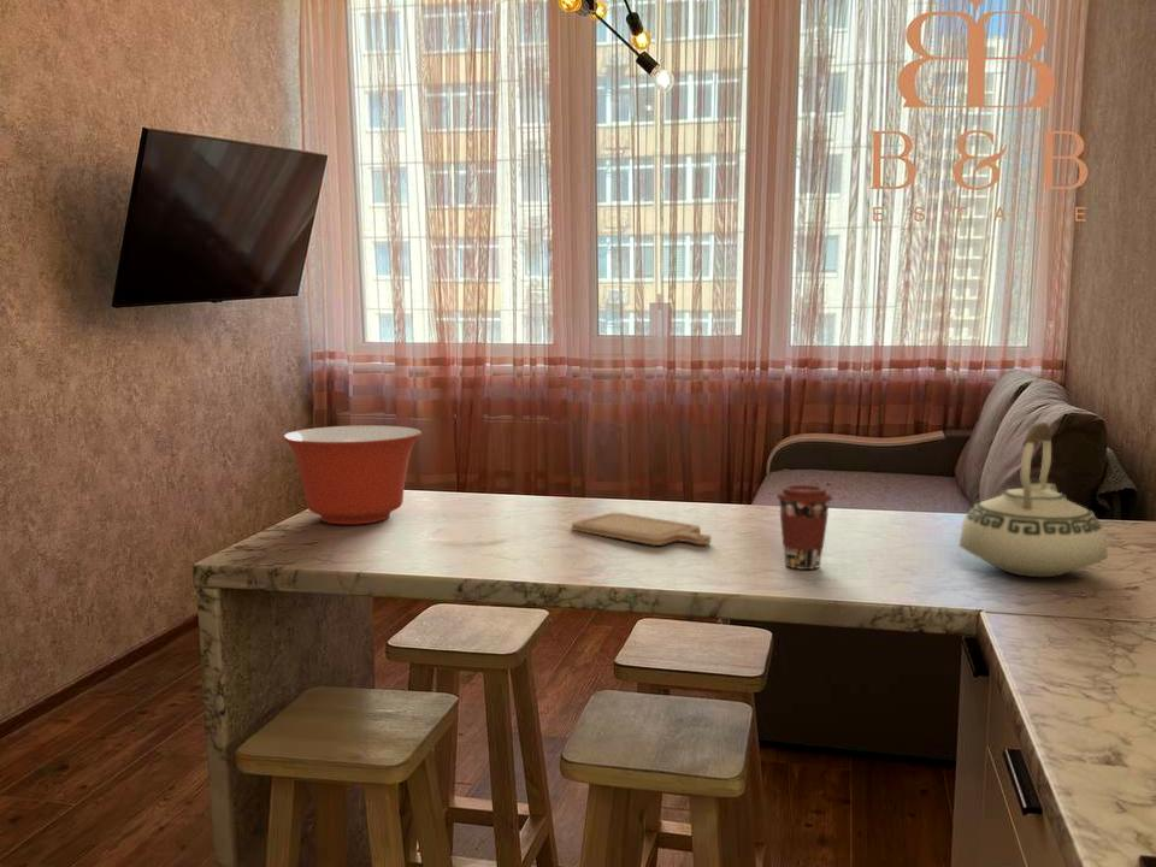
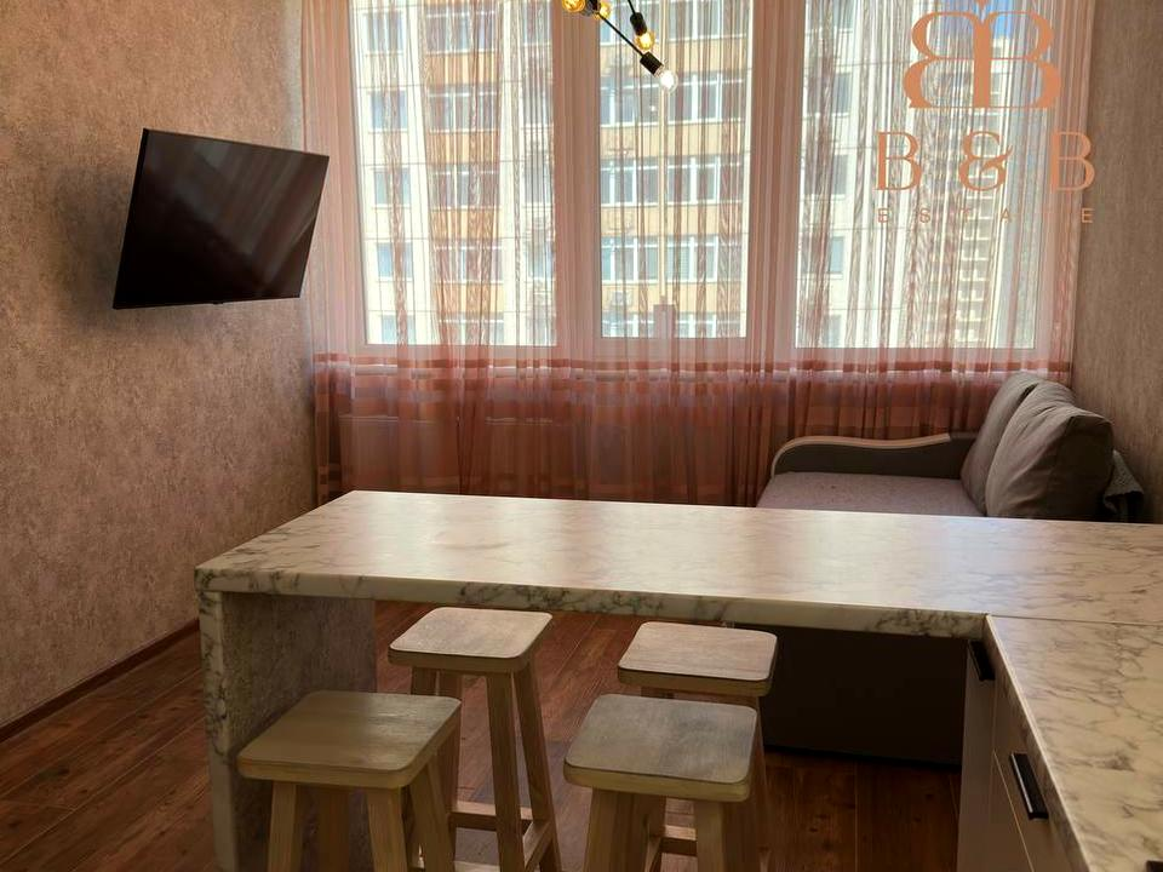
- teakettle [959,421,1109,578]
- chopping board [571,512,712,547]
- mixing bowl [282,425,423,525]
- coffee cup [775,484,833,571]
